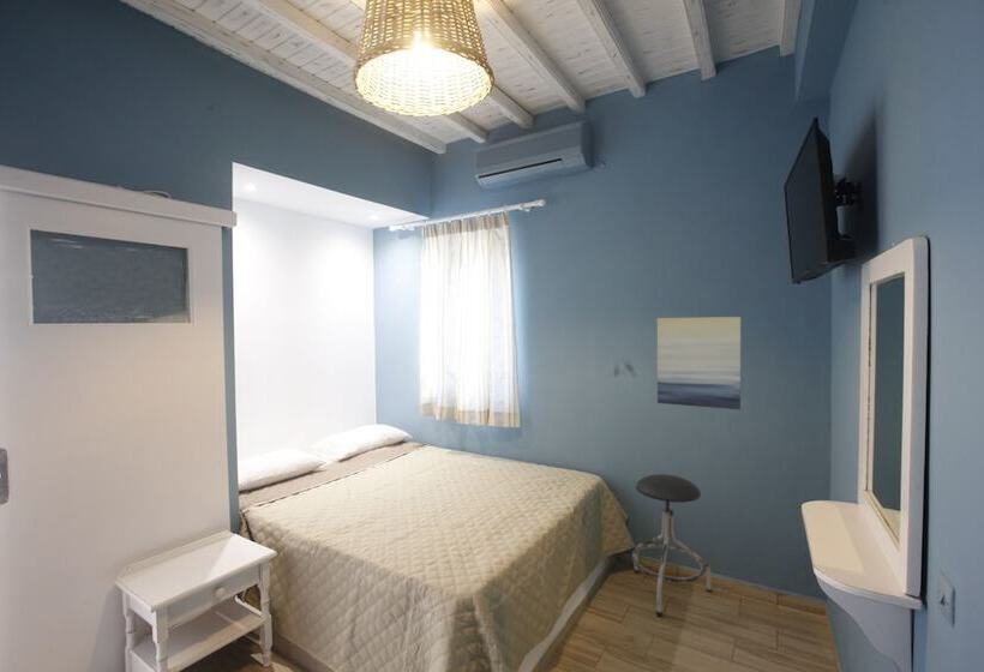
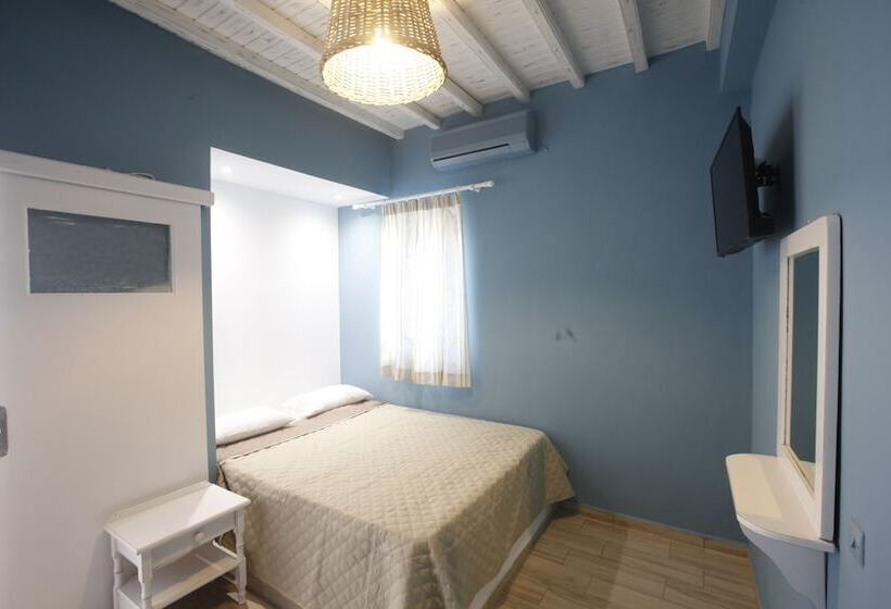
- stool [630,473,713,617]
- wall art [656,316,742,410]
